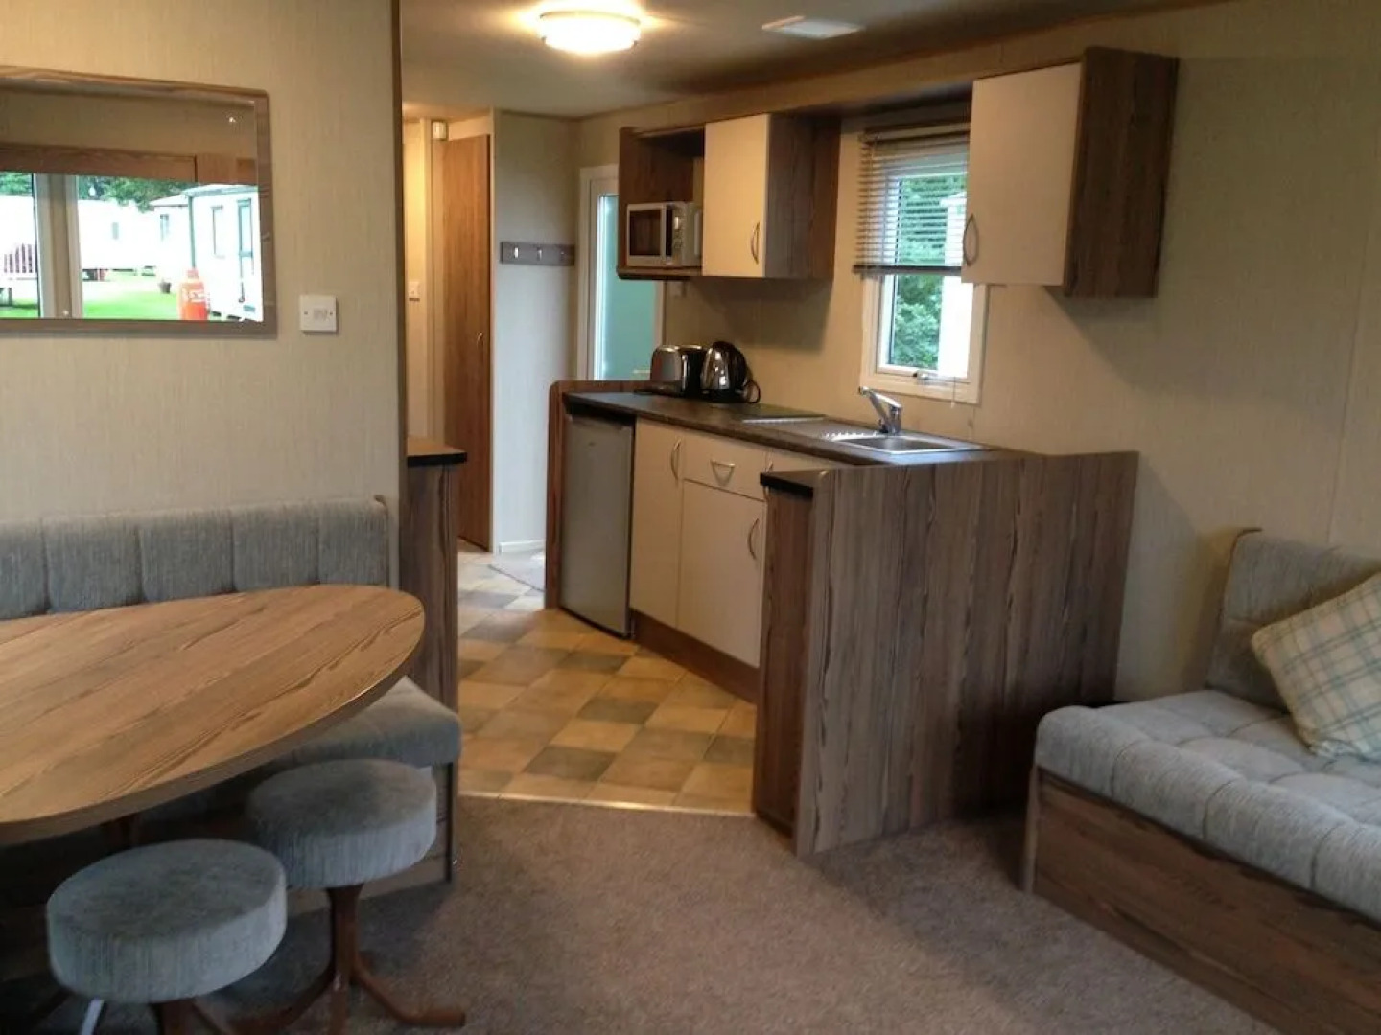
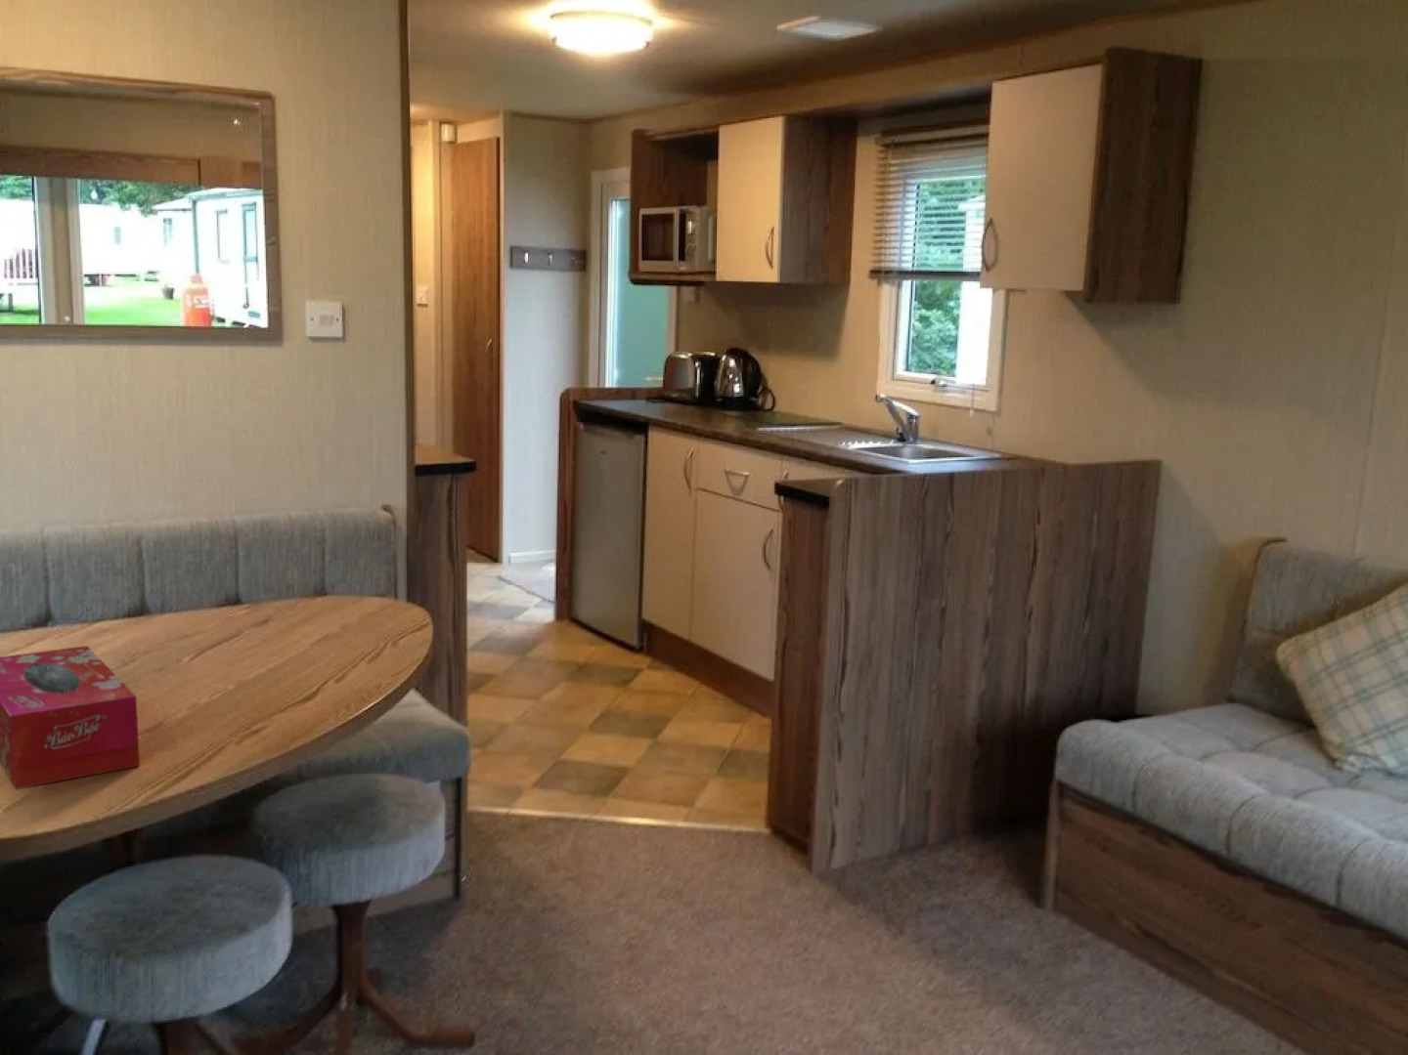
+ tissue box [0,645,141,790]
